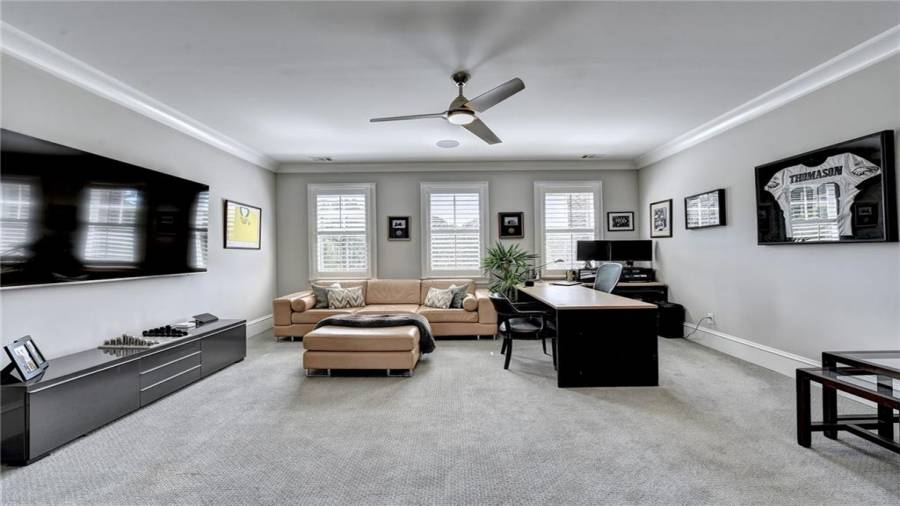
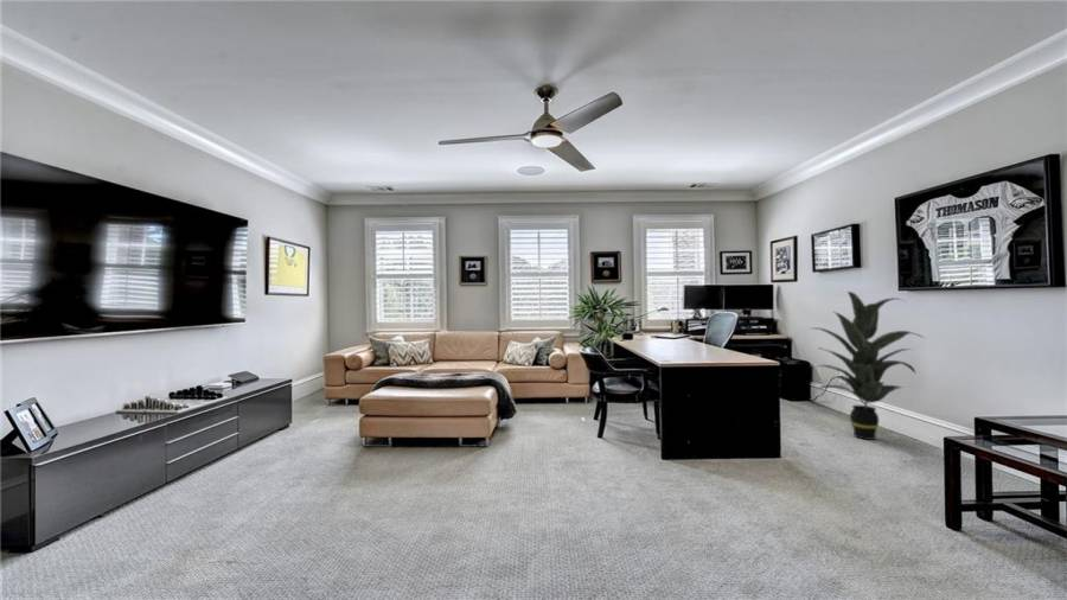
+ indoor plant [805,291,925,441]
